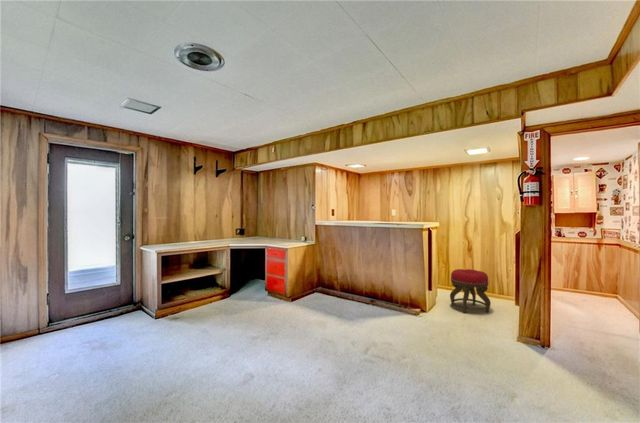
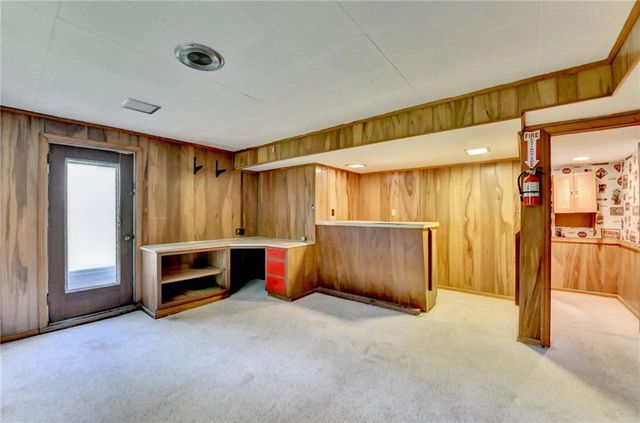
- stool [449,268,492,314]
